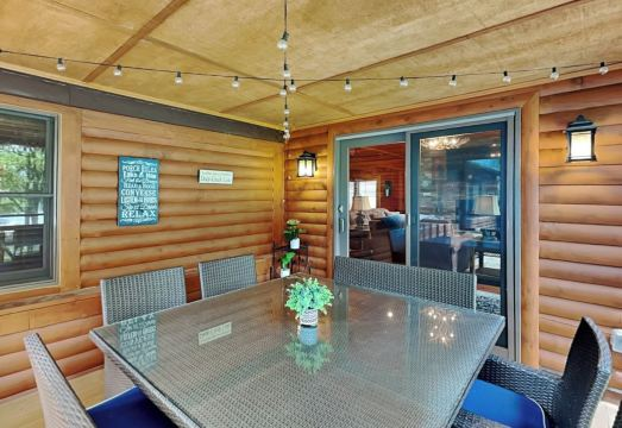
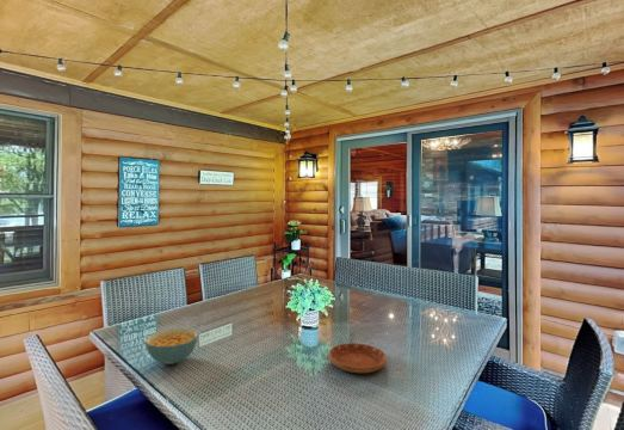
+ cereal bowl [144,327,199,366]
+ saucer [328,342,388,374]
